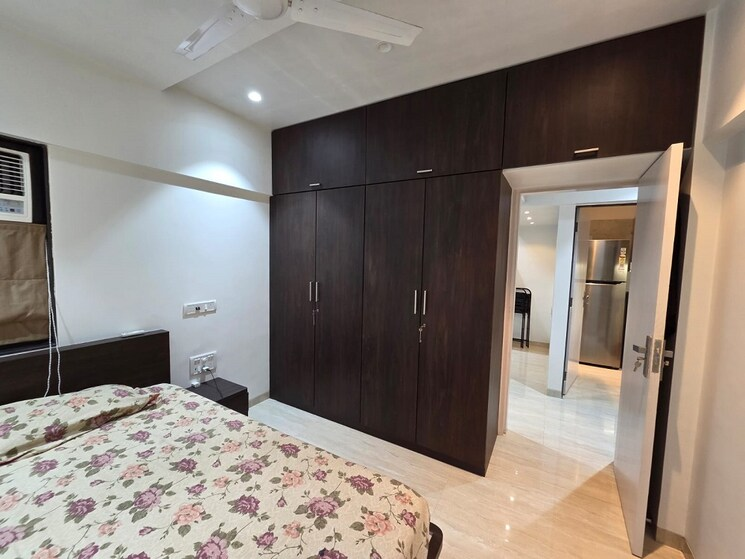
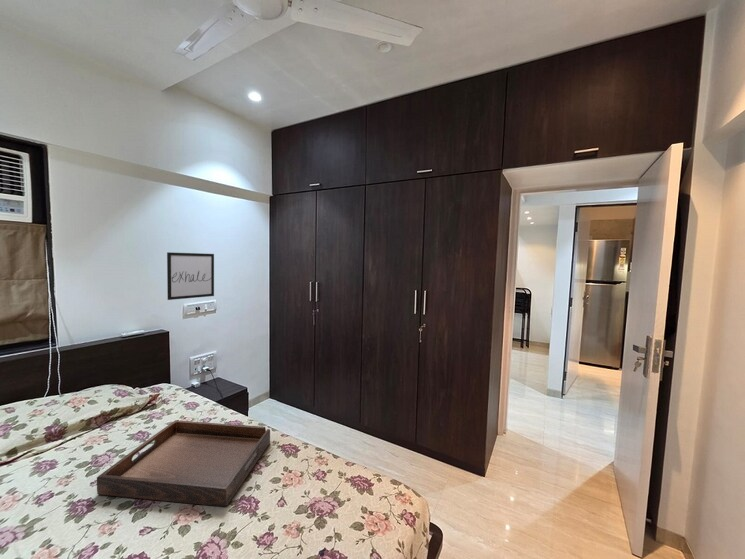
+ serving tray [96,419,271,508]
+ wall art [166,251,215,301]
